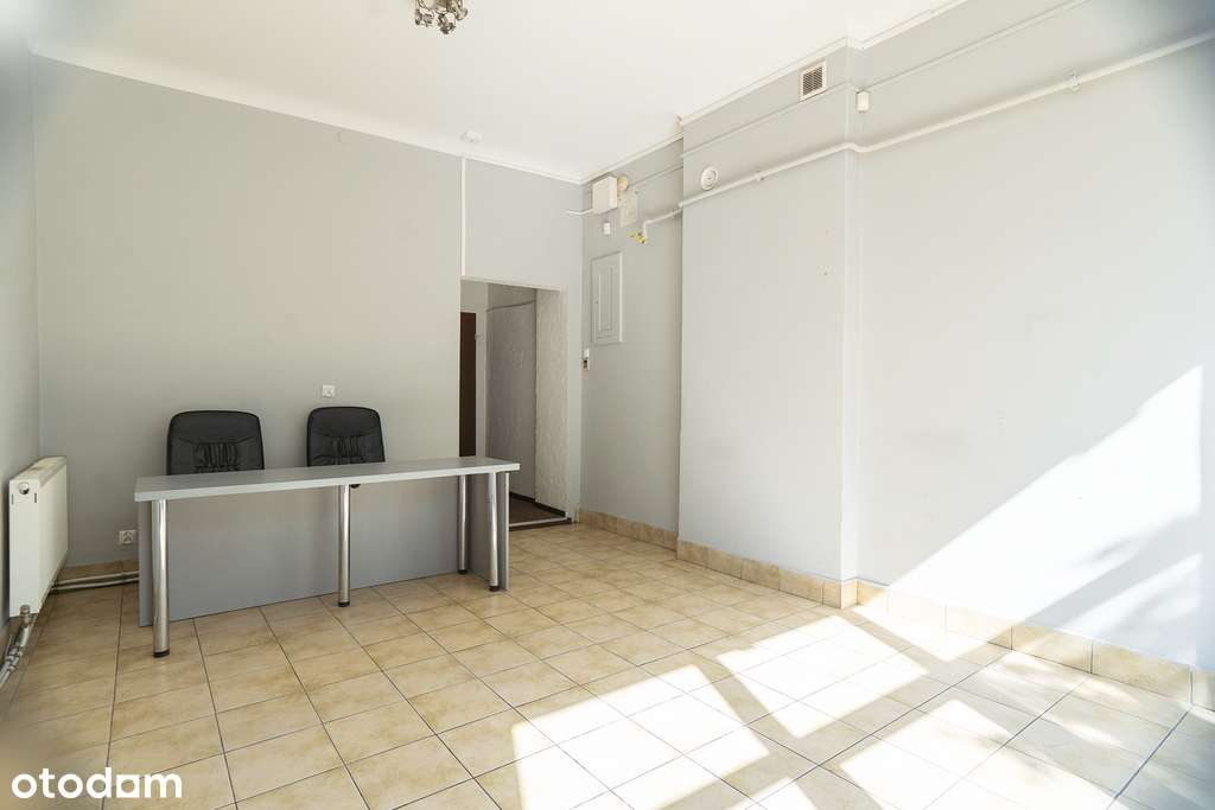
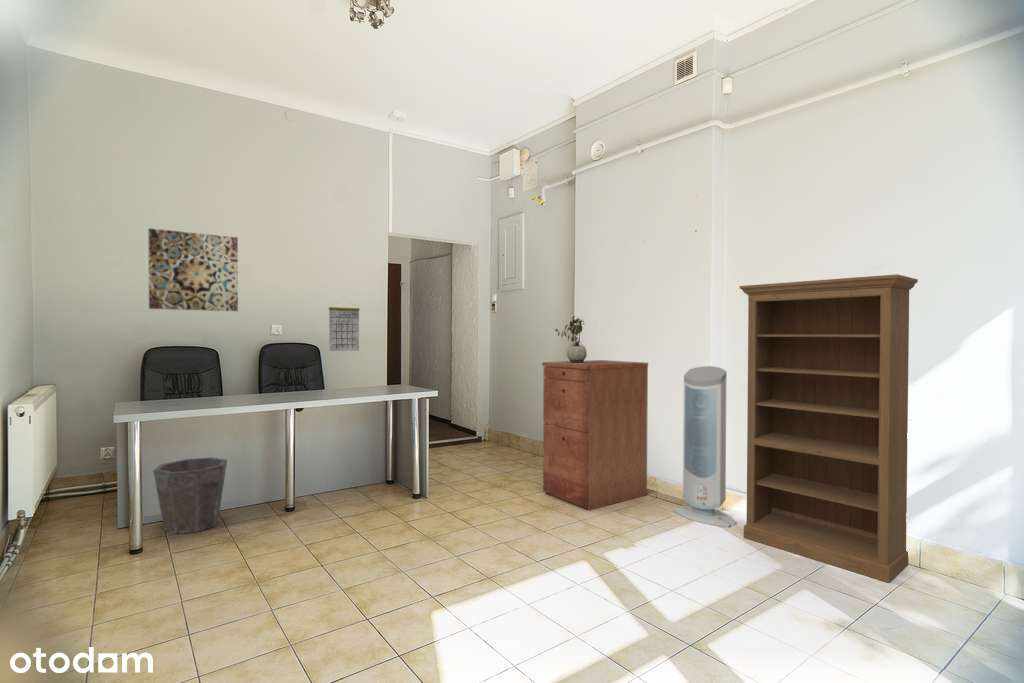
+ waste bin [152,456,228,535]
+ potted plant [554,315,588,363]
+ filing cabinet [541,359,649,511]
+ air purifier [672,365,738,528]
+ wall art [148,227,239,312]
+ bookshelf [739,273,919,584]
+ calendar [328,297,361,352]
